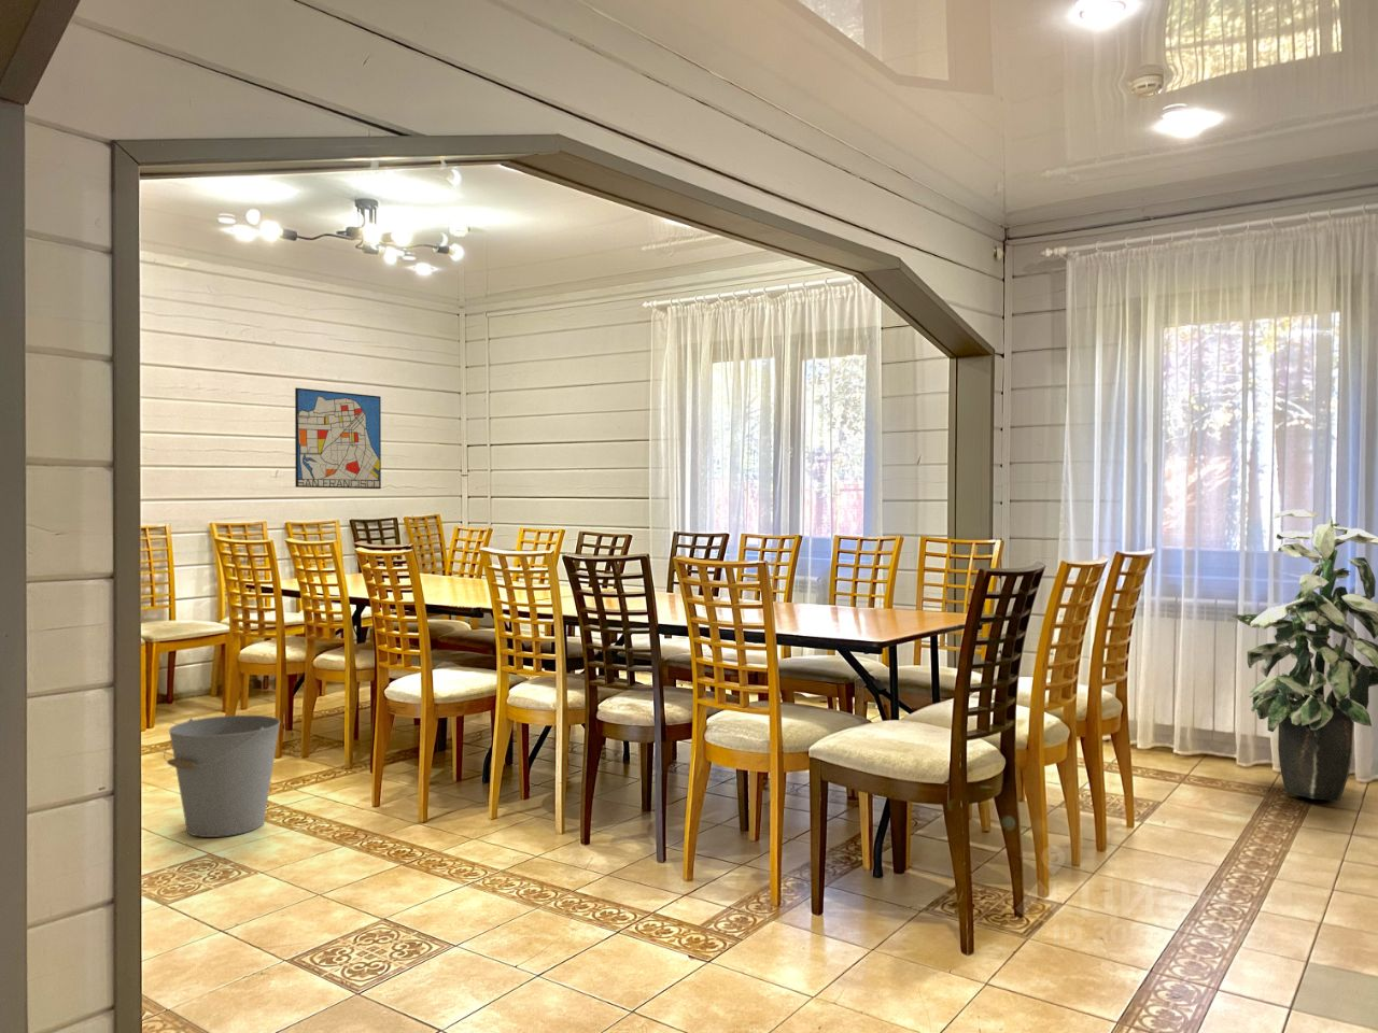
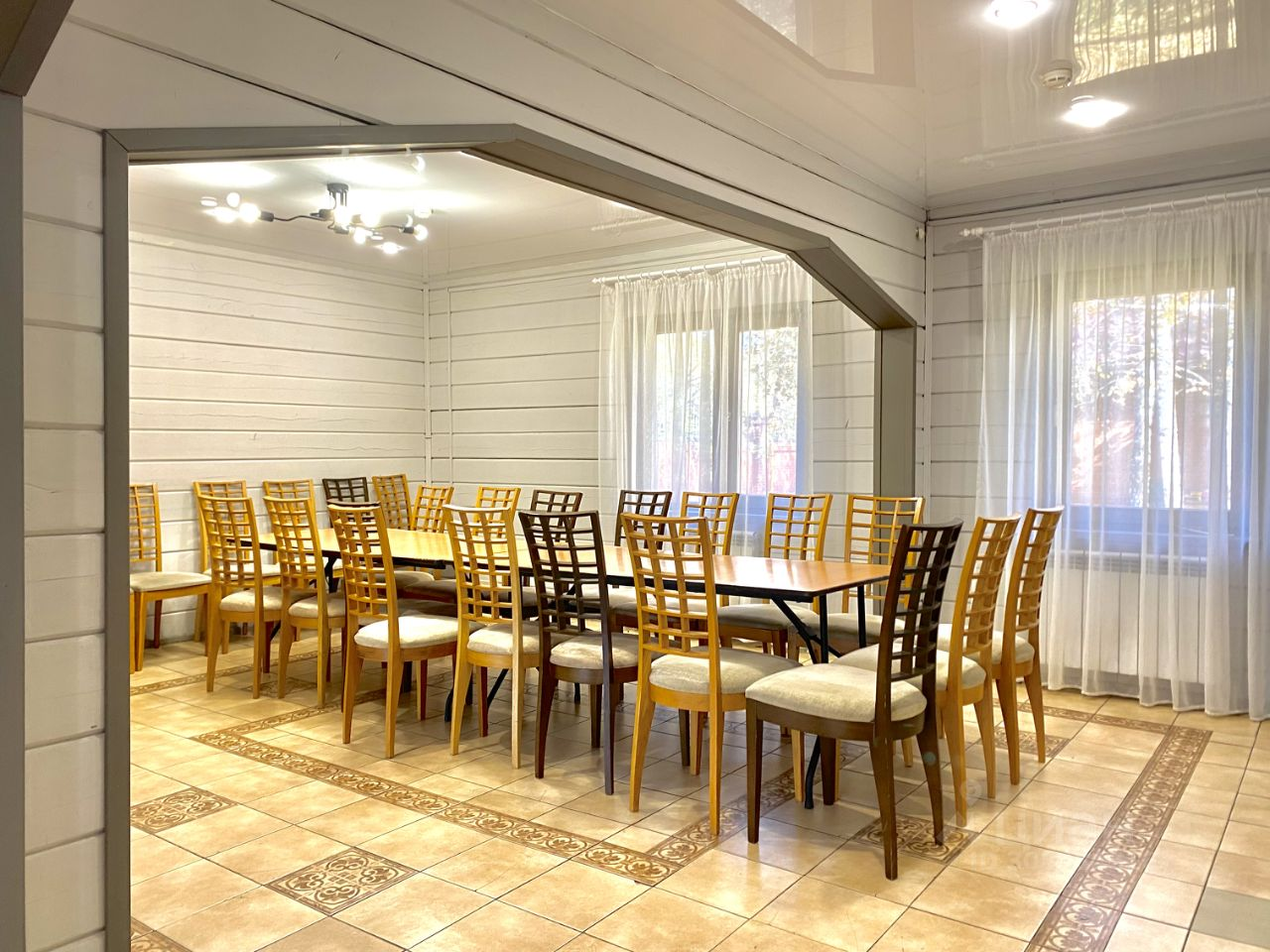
- indoor plant [1232,509,1378,802]
- wall art [294,386,382,489]
- bucket [163,714,281,839]
